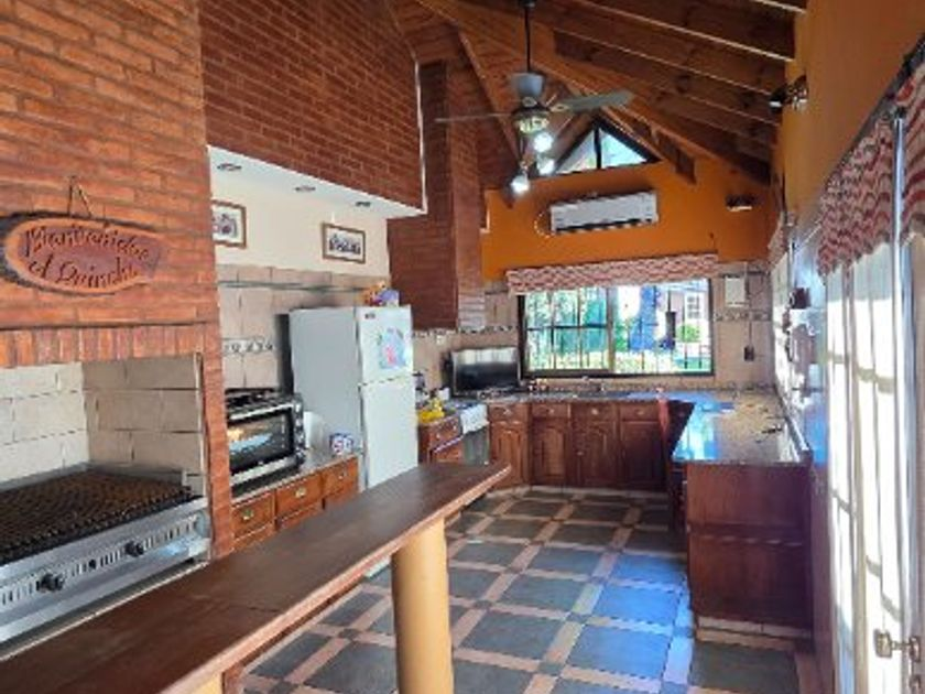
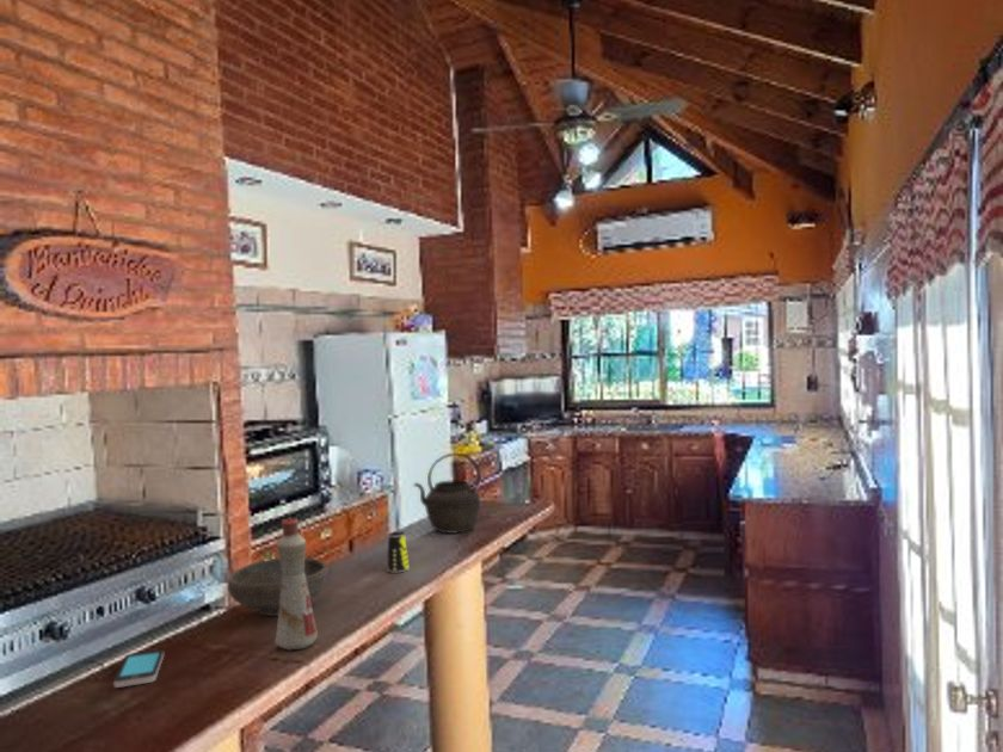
+ bowl [227,556,328,617]
+ bottle [273,516,319,652]
+ cup [386,531,411,573]
+ smartphone [112,648,165,689]
+ kettle [412,452,482,535]
